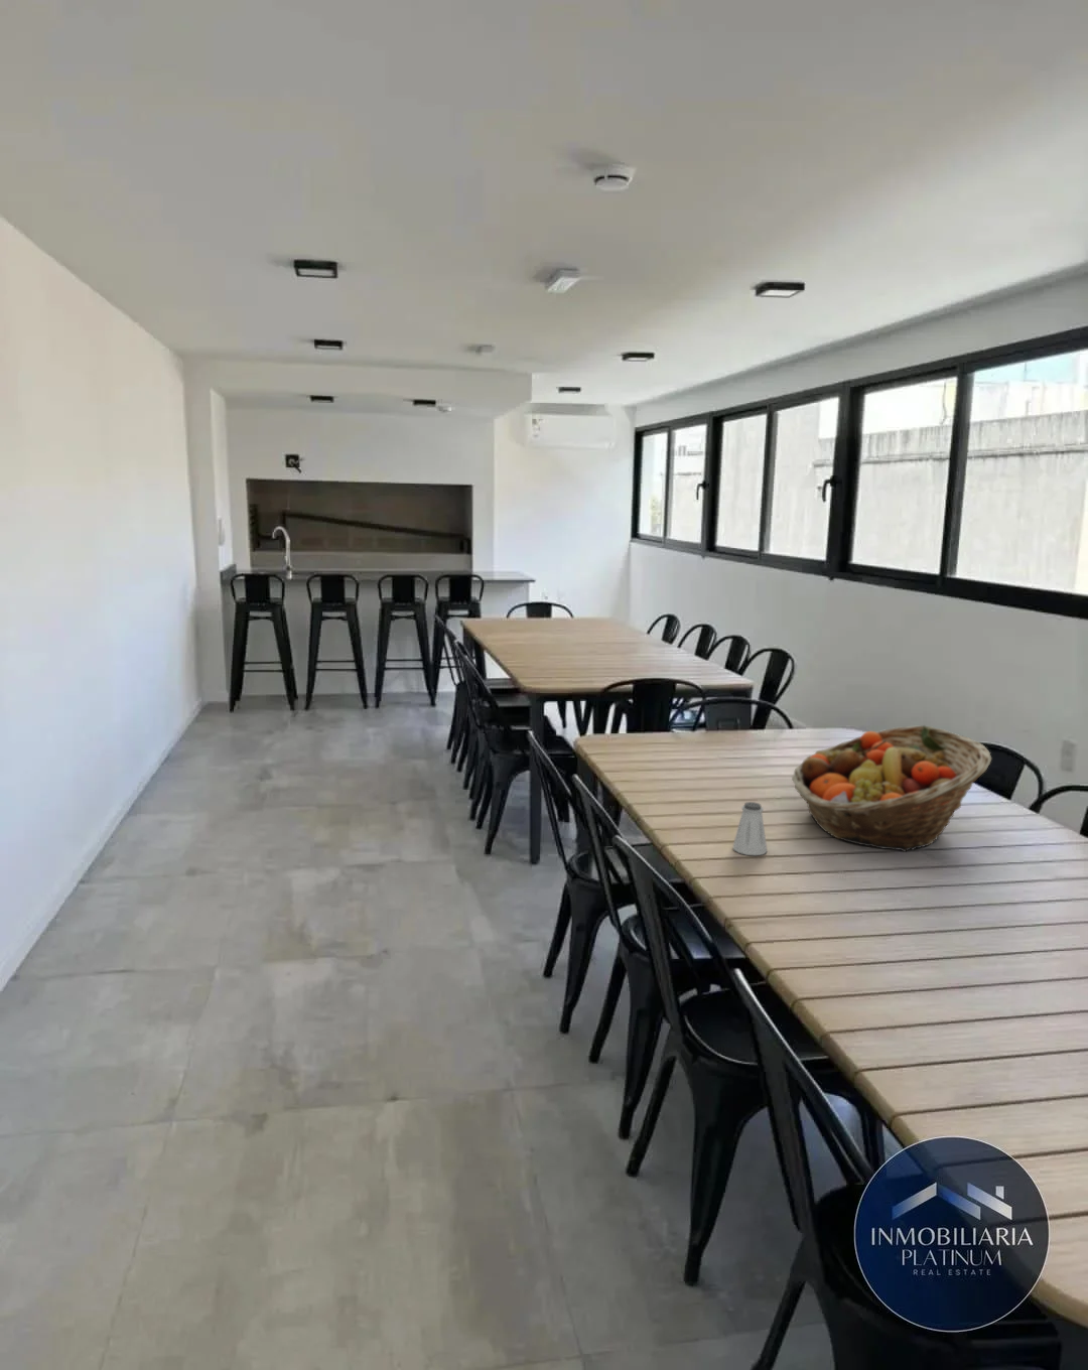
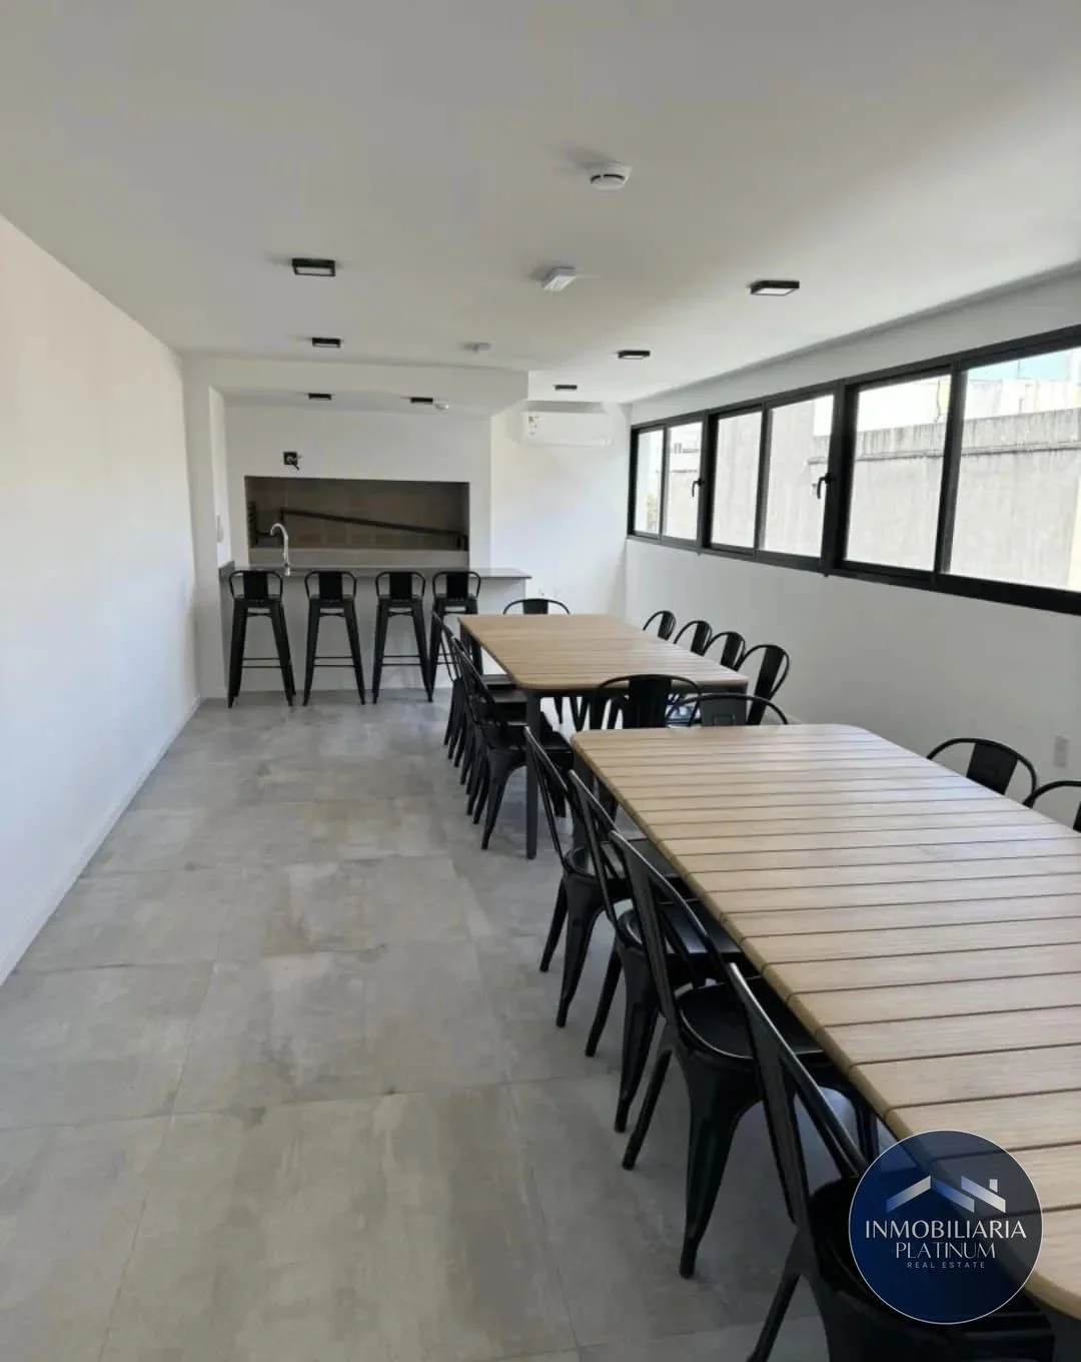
- saltshaker [731,801,769,856]
- fruit basket [791,724,992,852]
